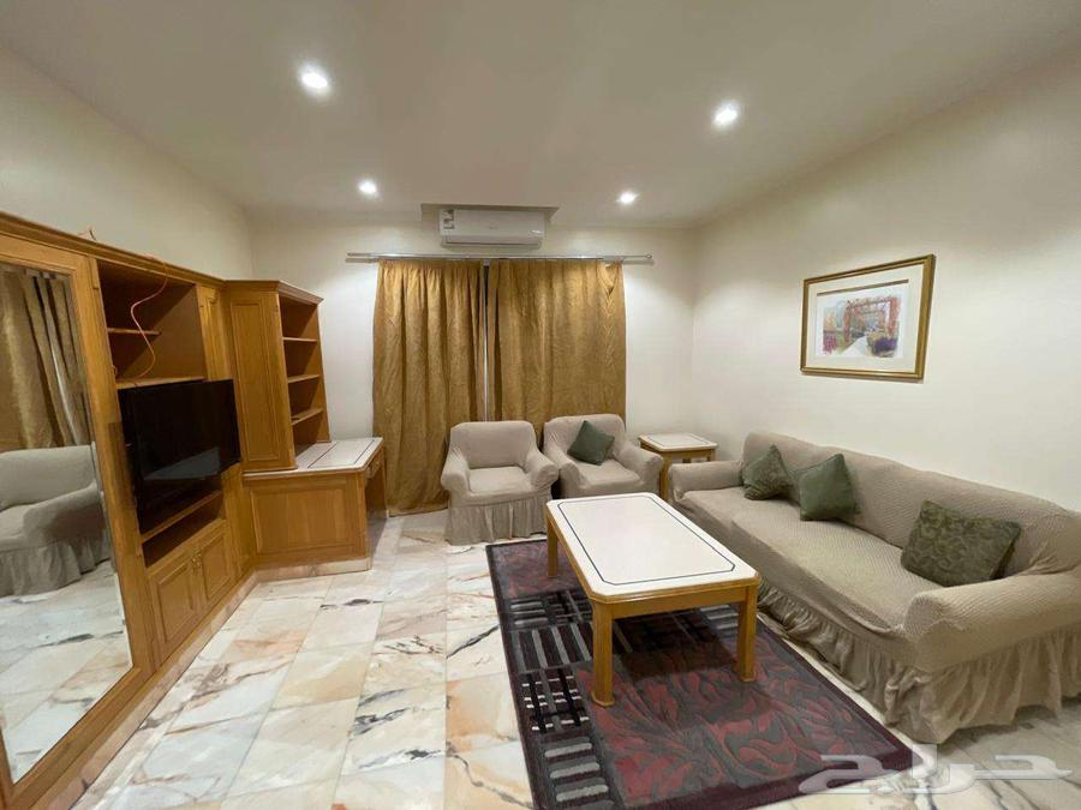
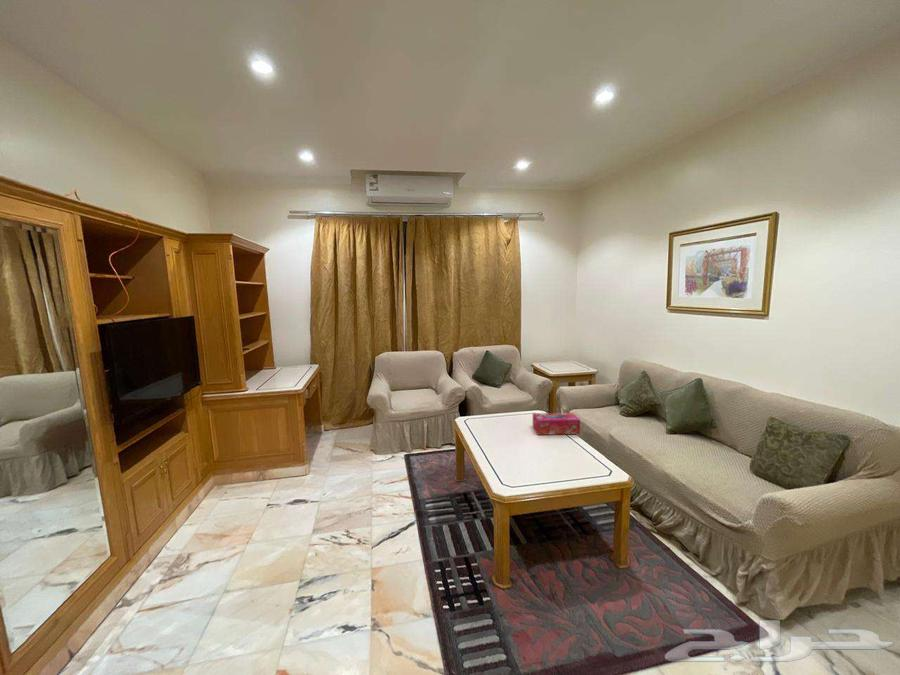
+ tissue box [532,412,581,436]
